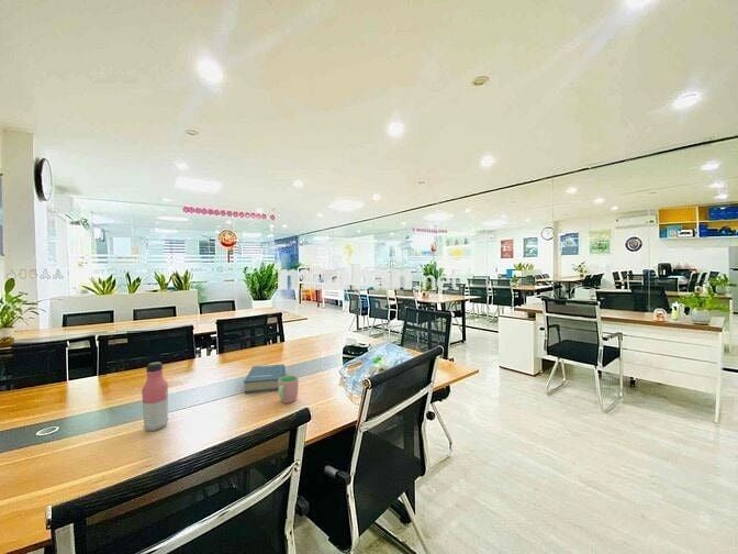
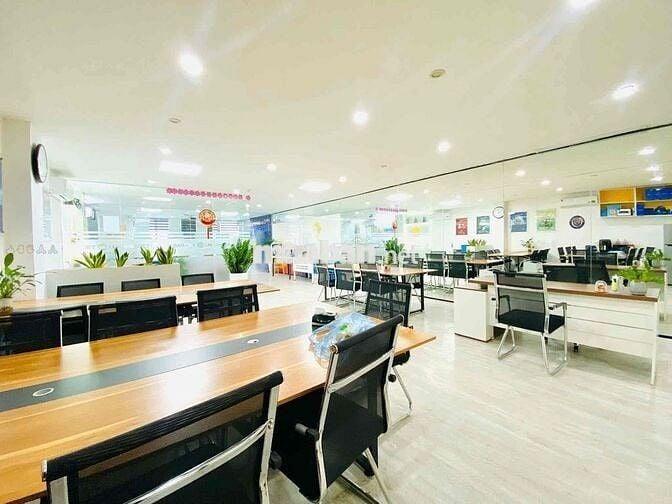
- hardback book [243,363,287,394]
- cup [278,375,300,405]
- water bottle [141,361,170,432]
